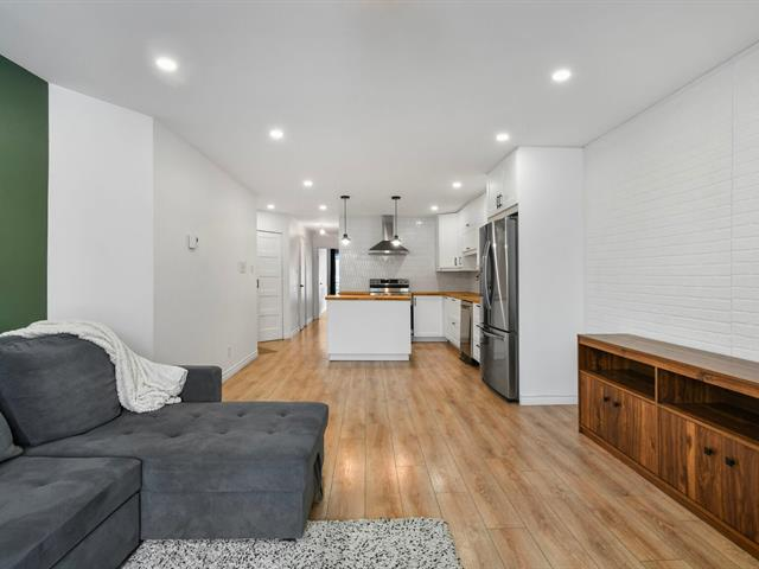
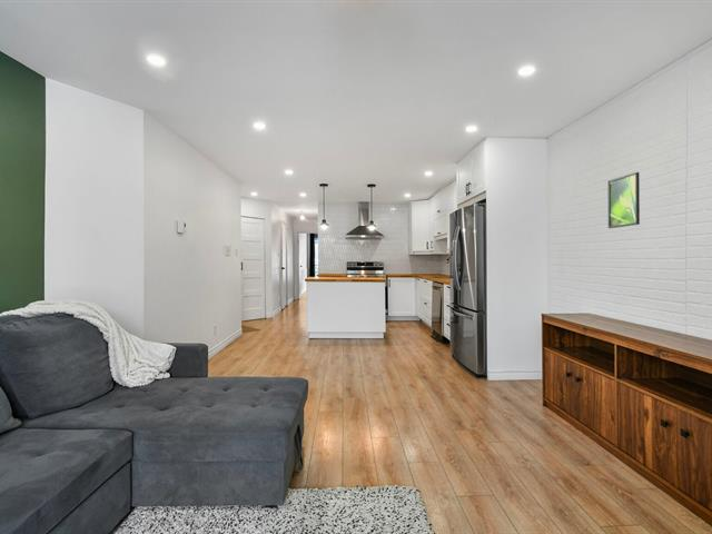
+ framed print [606,171,641,229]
